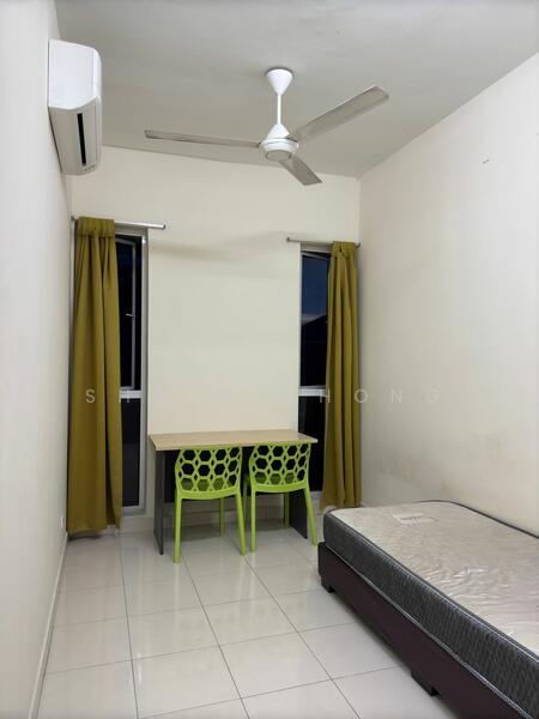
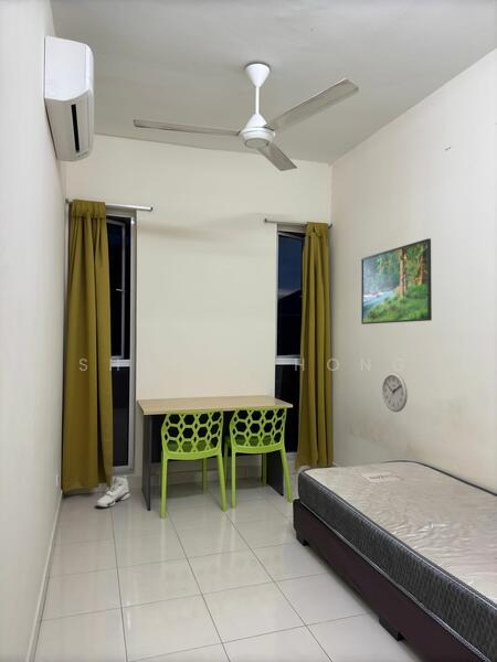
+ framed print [360,237,433,325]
+ sneaker [96,474,130,508]
+ wall clock [381,371,409,413]
